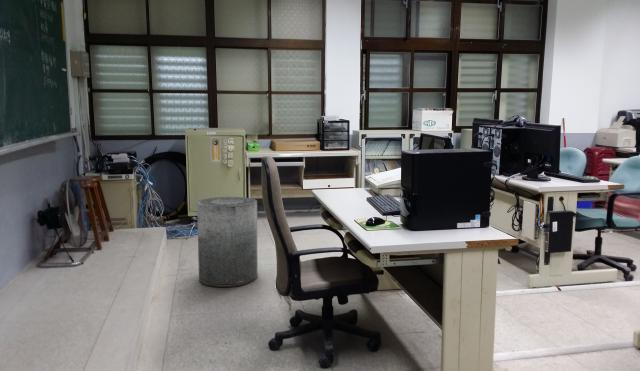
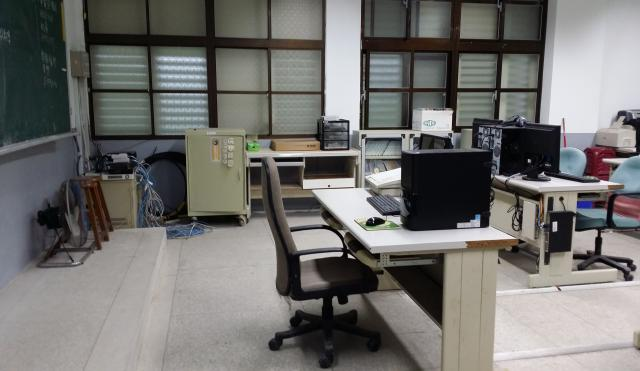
- trash can [196,196,259,288]
